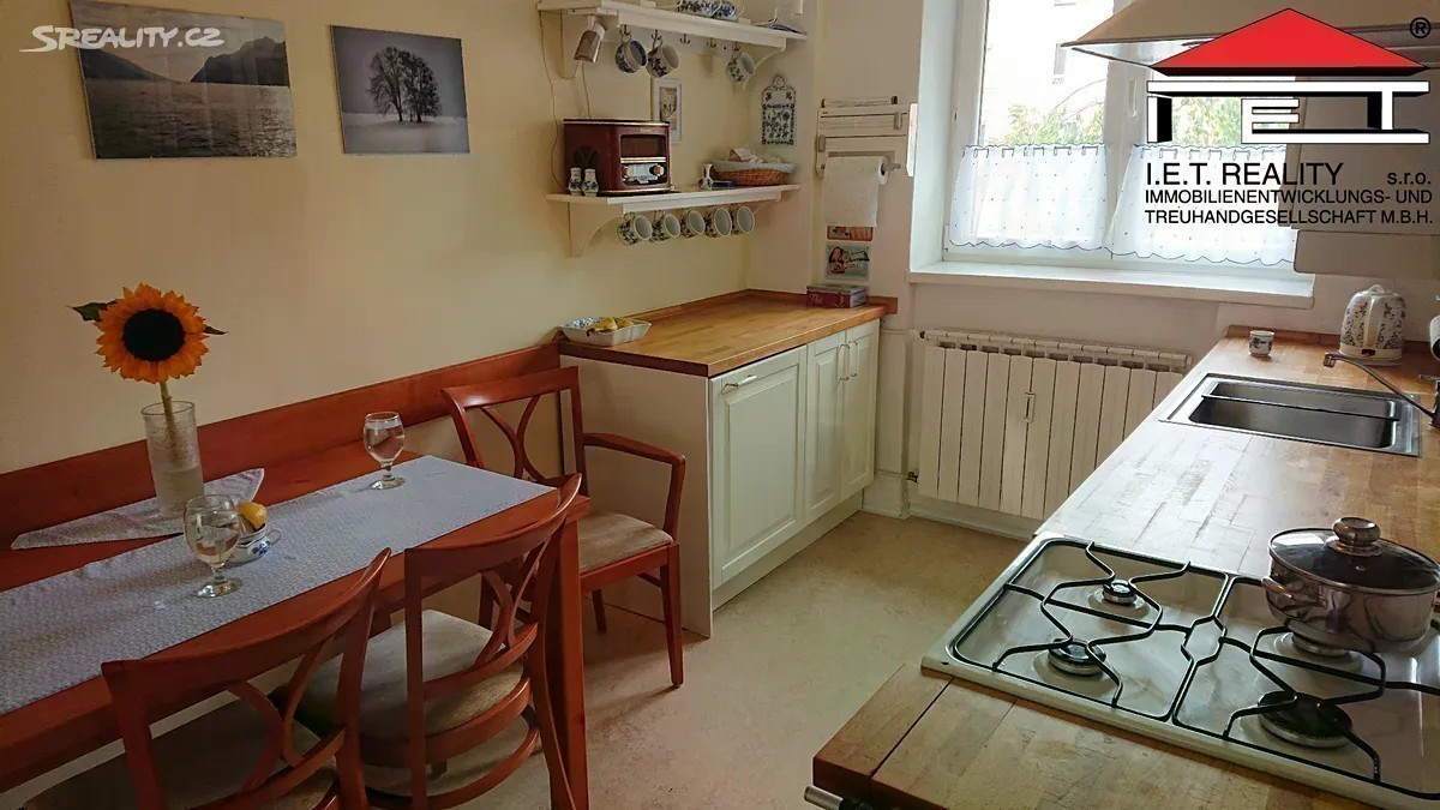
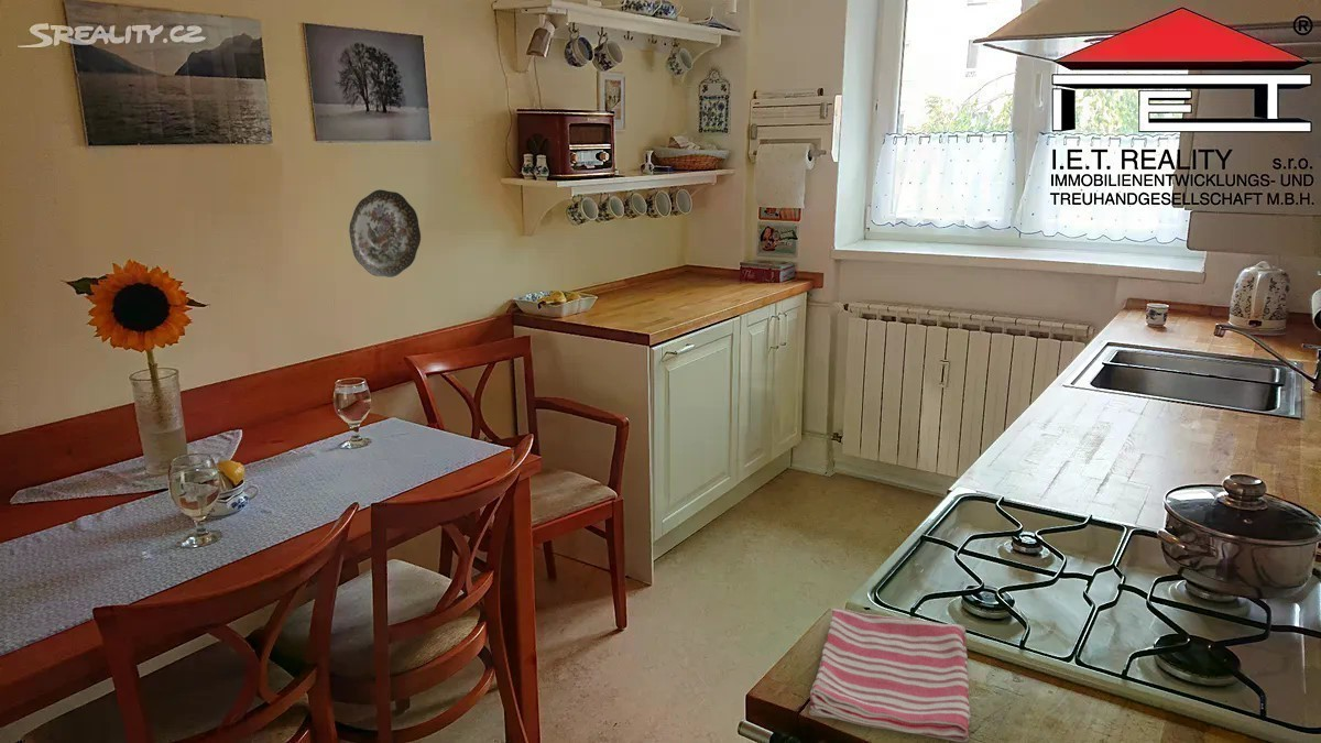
+ dish towel [808,608,972,743]
+ decorative plate [348,188,422,278]
